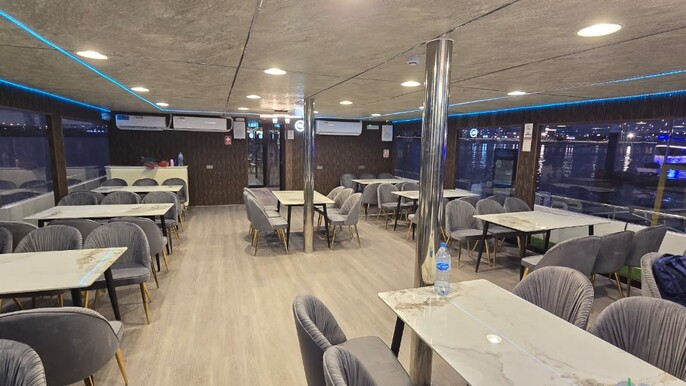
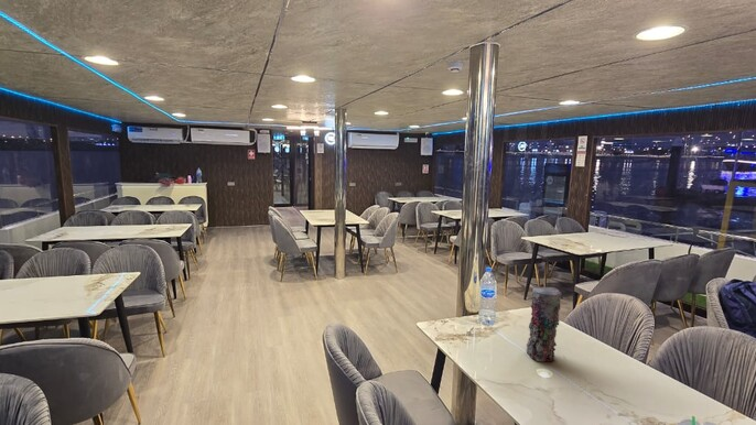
+ vase [526,286,564,362]
